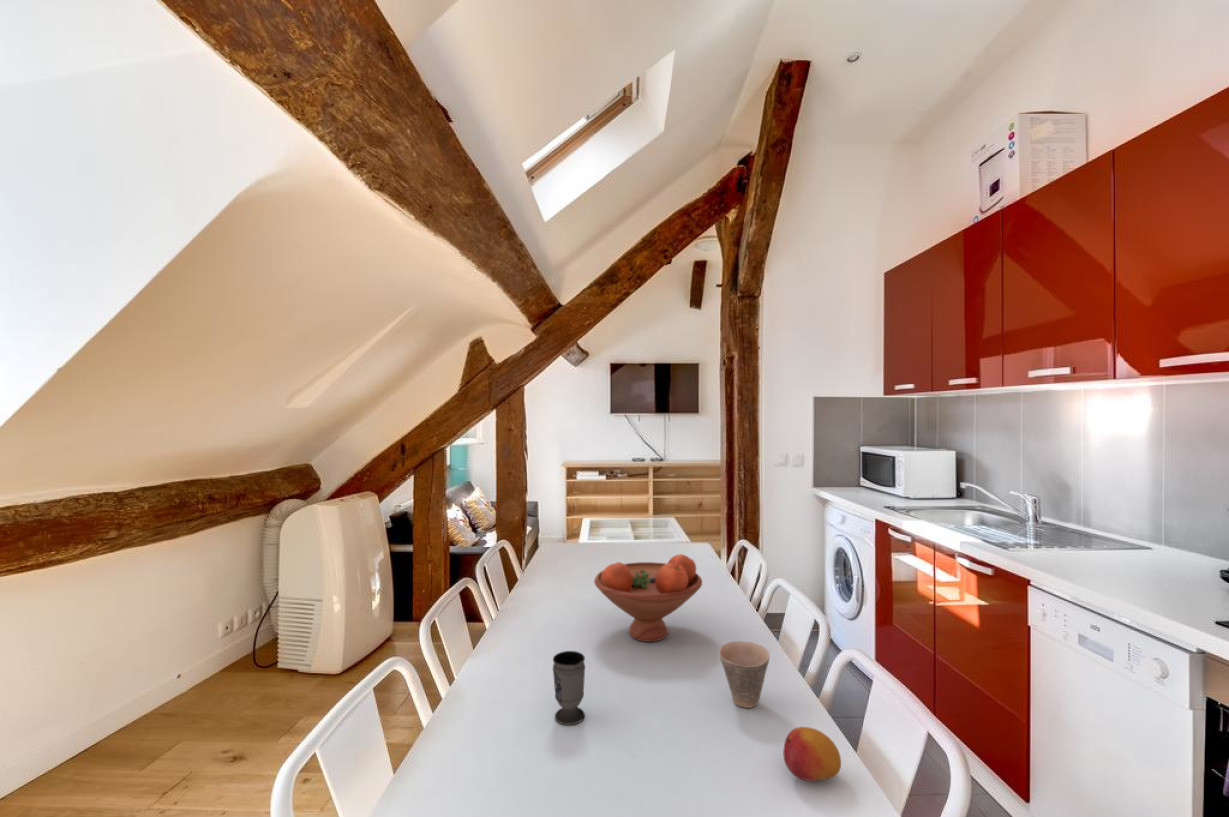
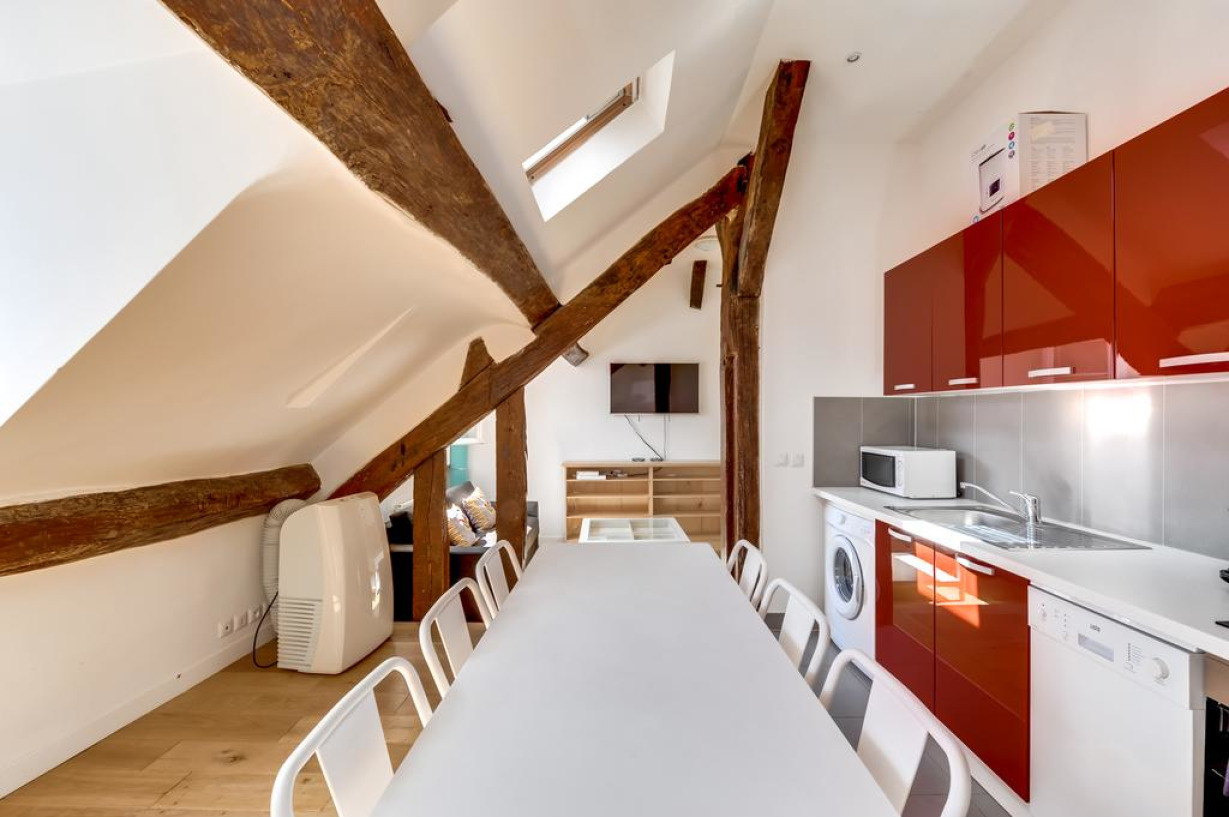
- fruit [782,726,842,782]
- cup [552,650,586,726]
- fruit bowl [593,553,703,643]
- cup [718,640,771,709]
